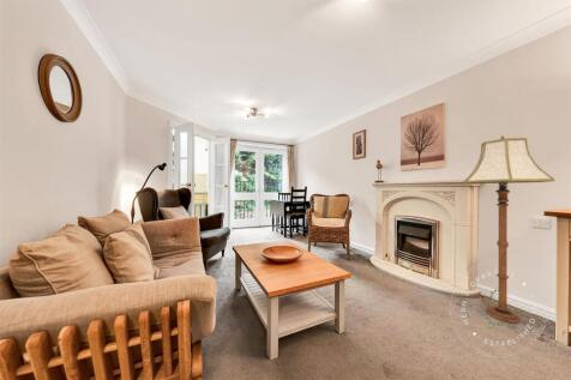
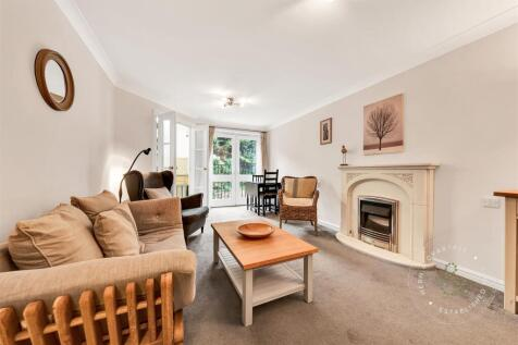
- floor lamp [462,134,555,324]
